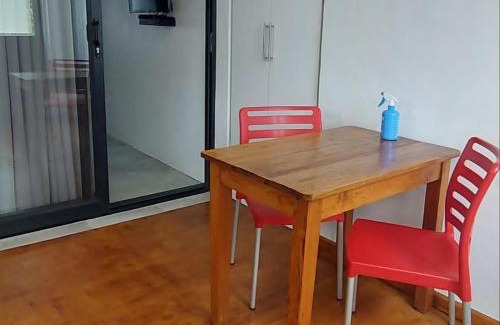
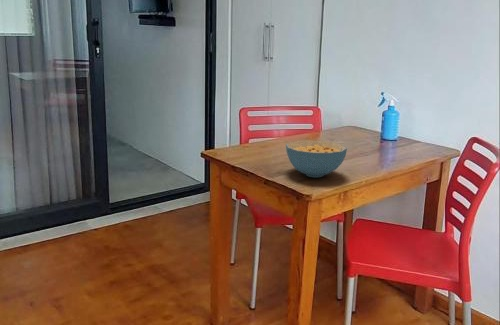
+ cereal bowl [285,140,348,178]
